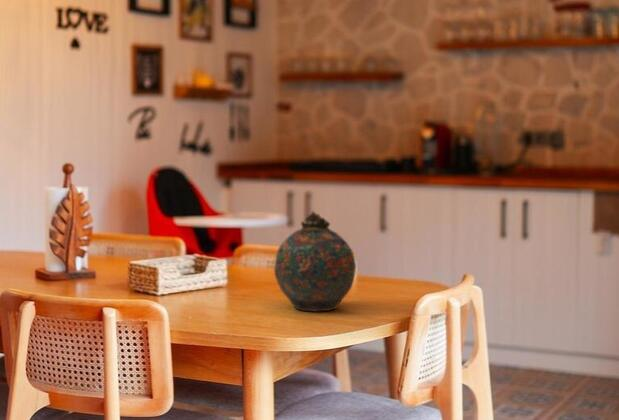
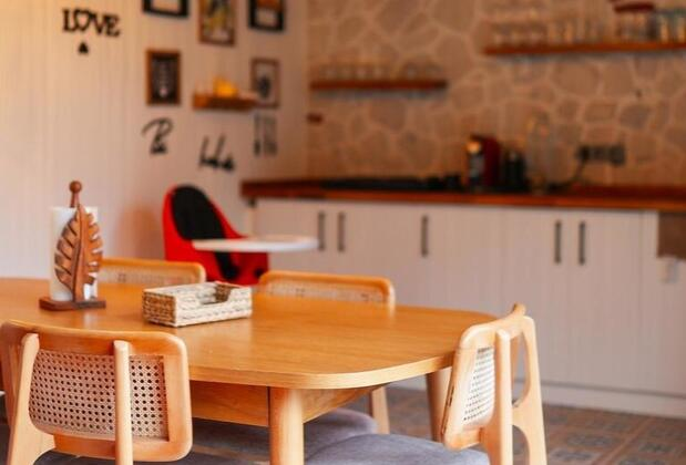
- snuff bottle [273,210,357,312]
